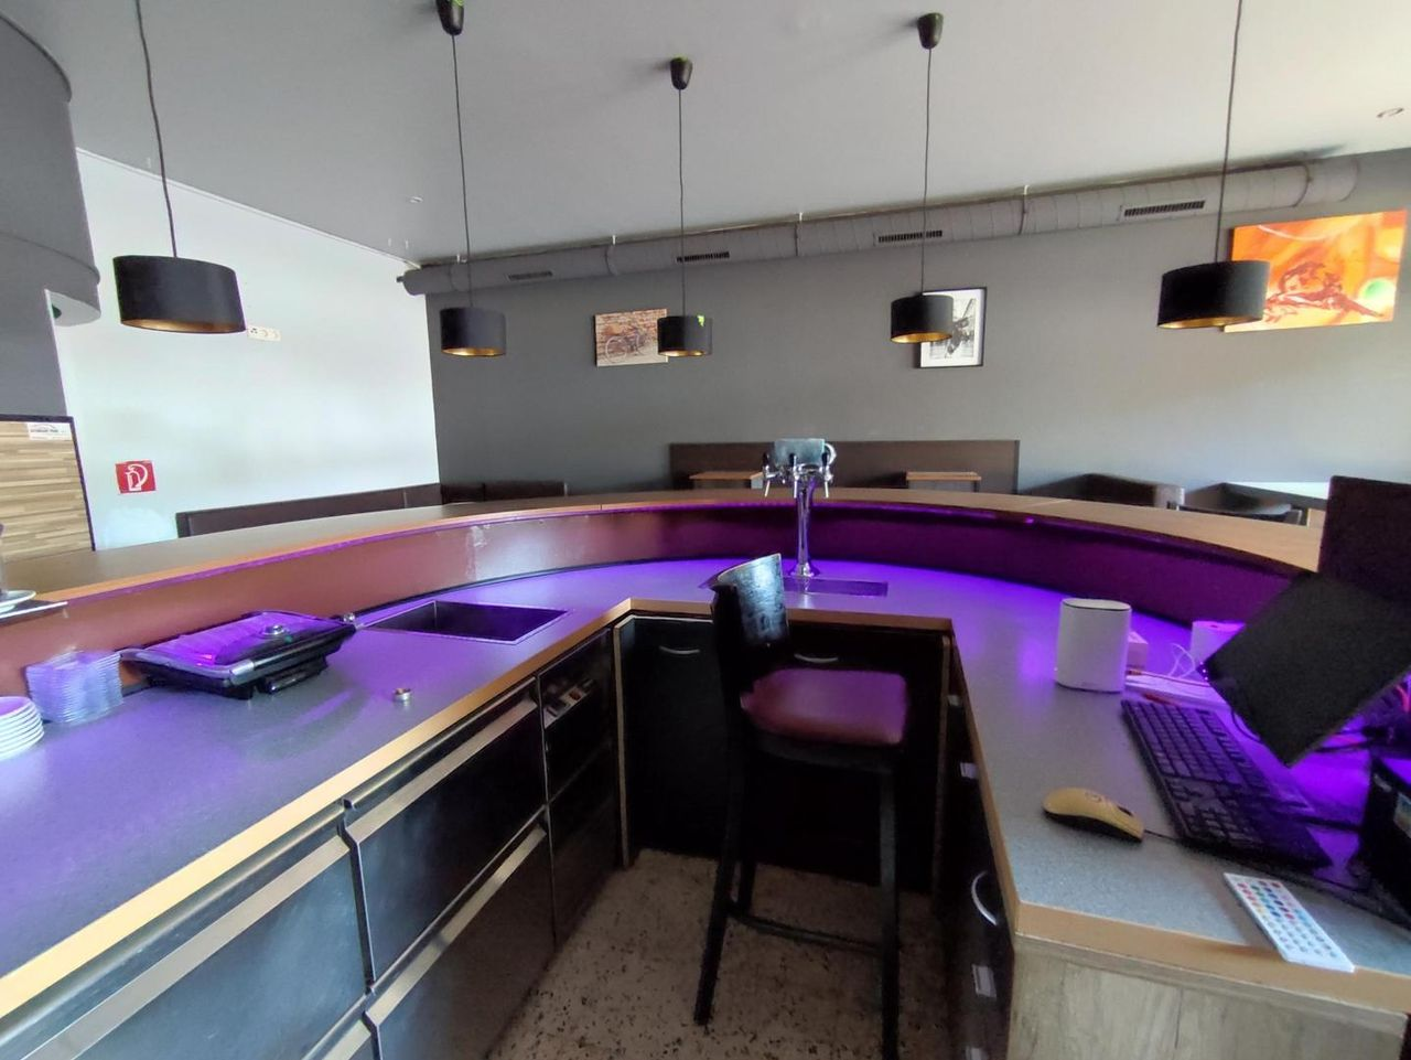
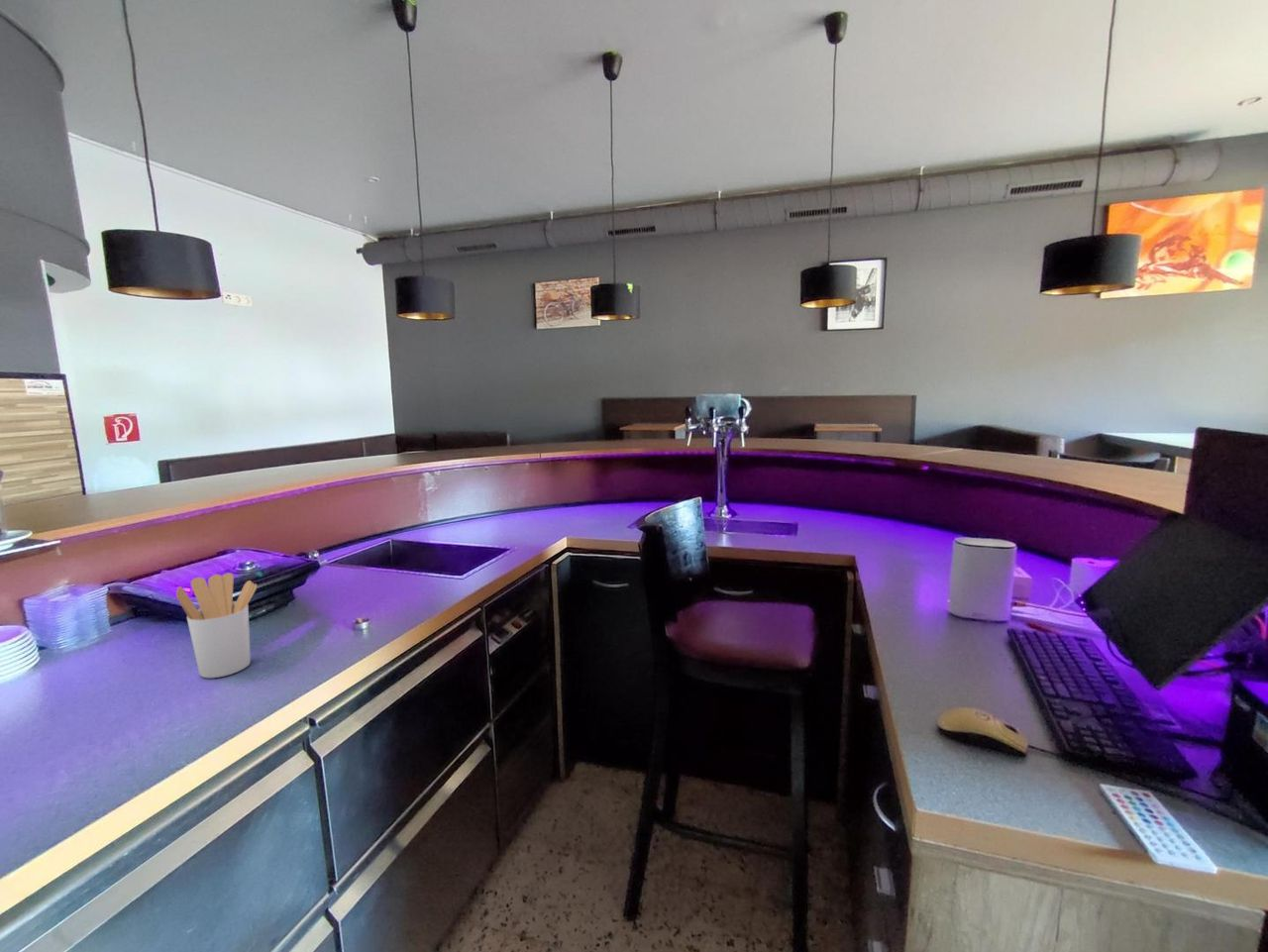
+ utensil holder [175,572,258,679]
